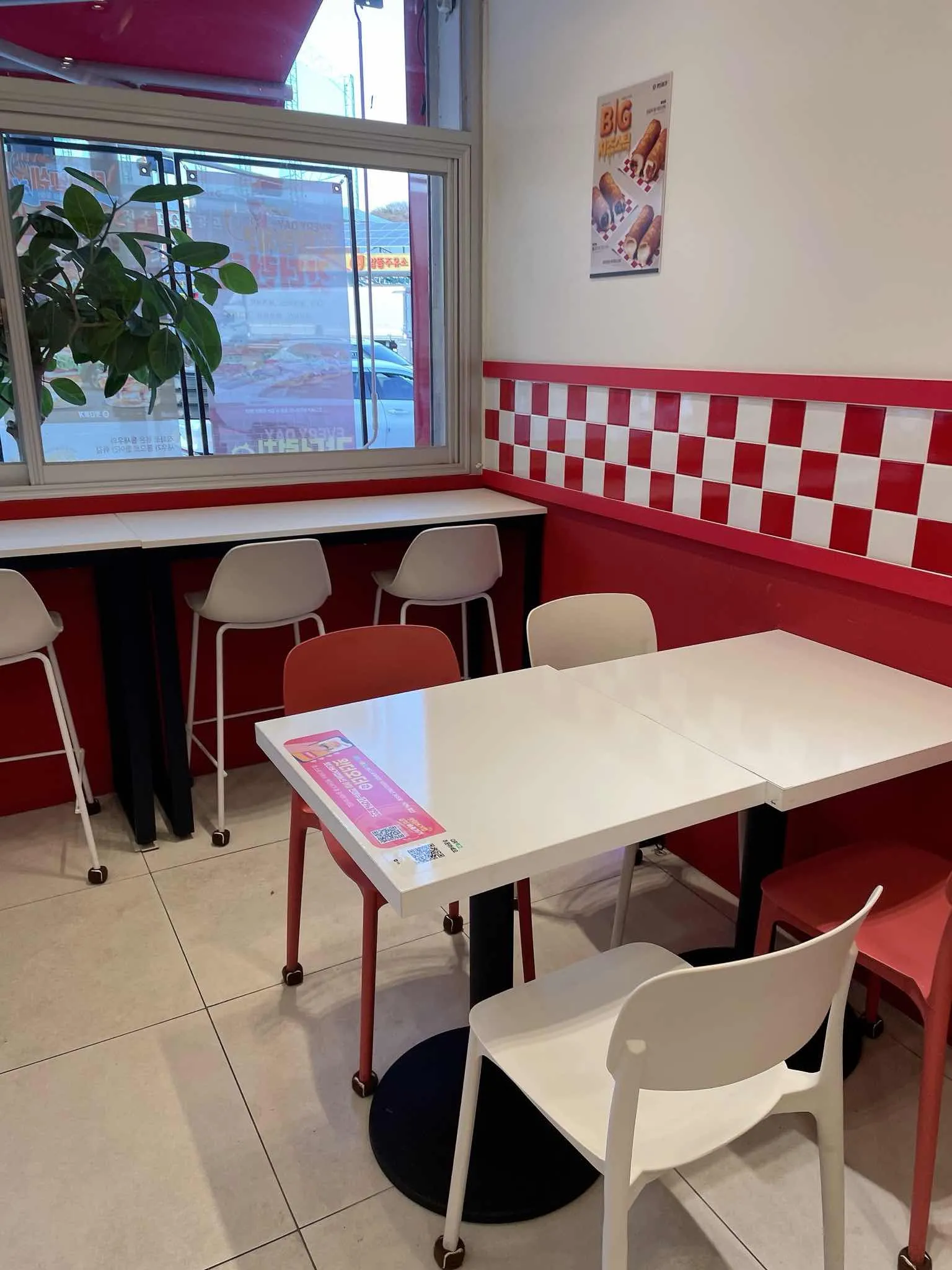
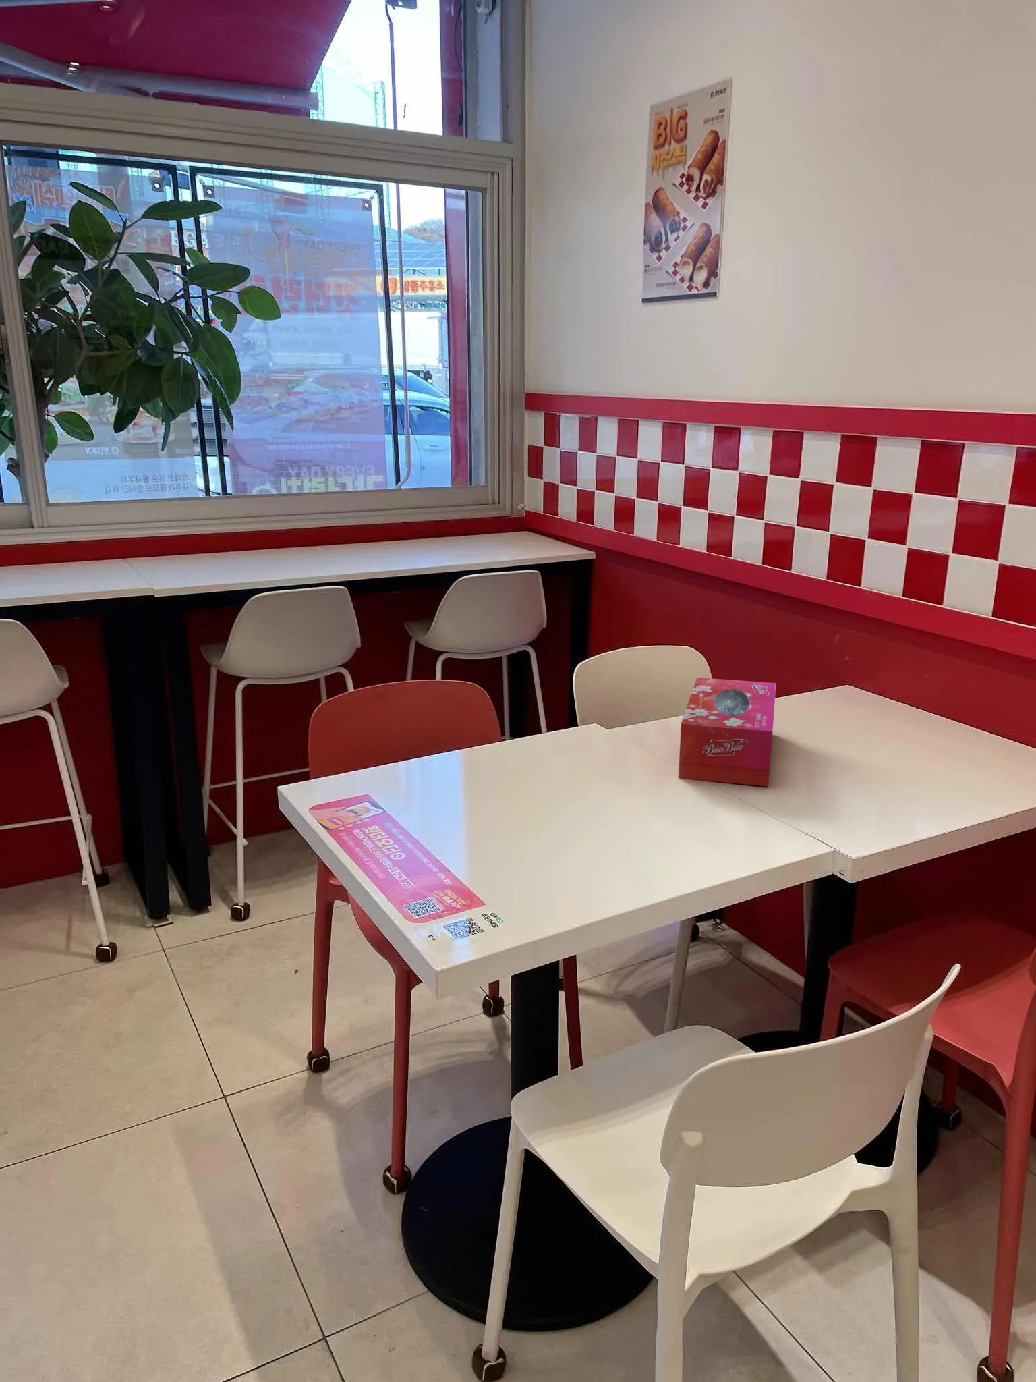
+ tissue box [678,677,777,788]
